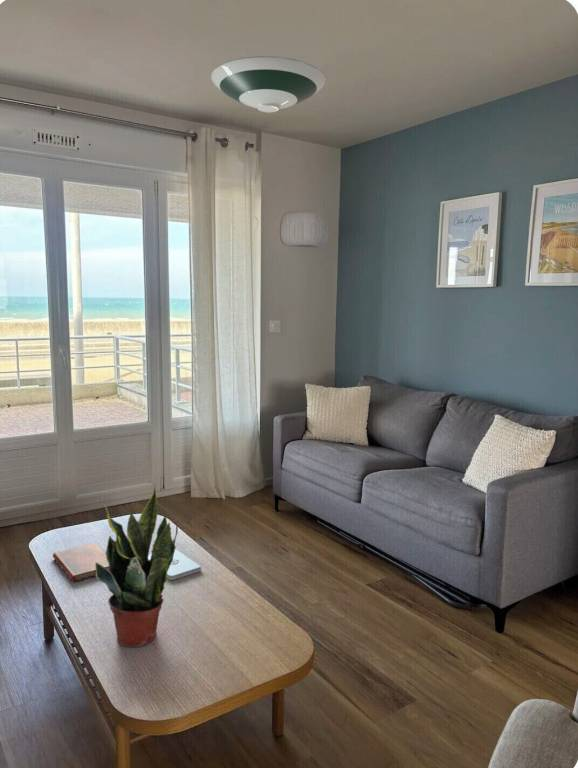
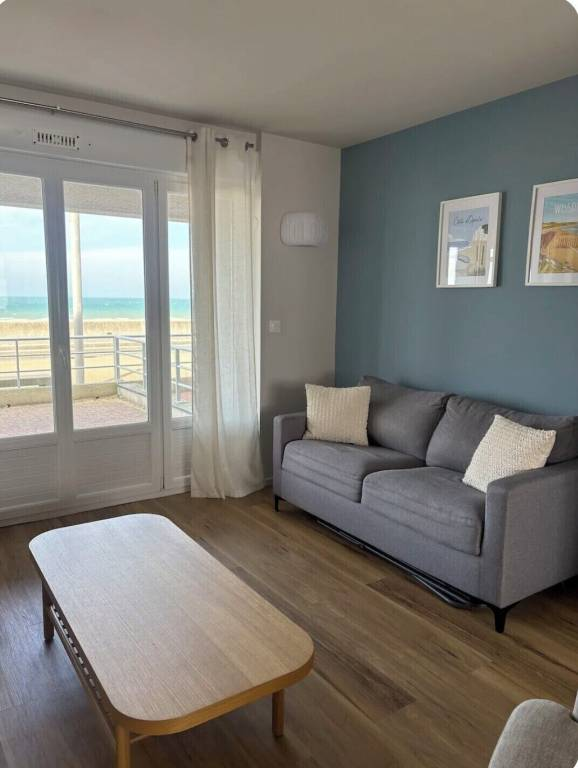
- notepad [148,548,202,581]
- potted plant [95,484,179,648]
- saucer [210,55,327,113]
- diary [52,542,109,583]
